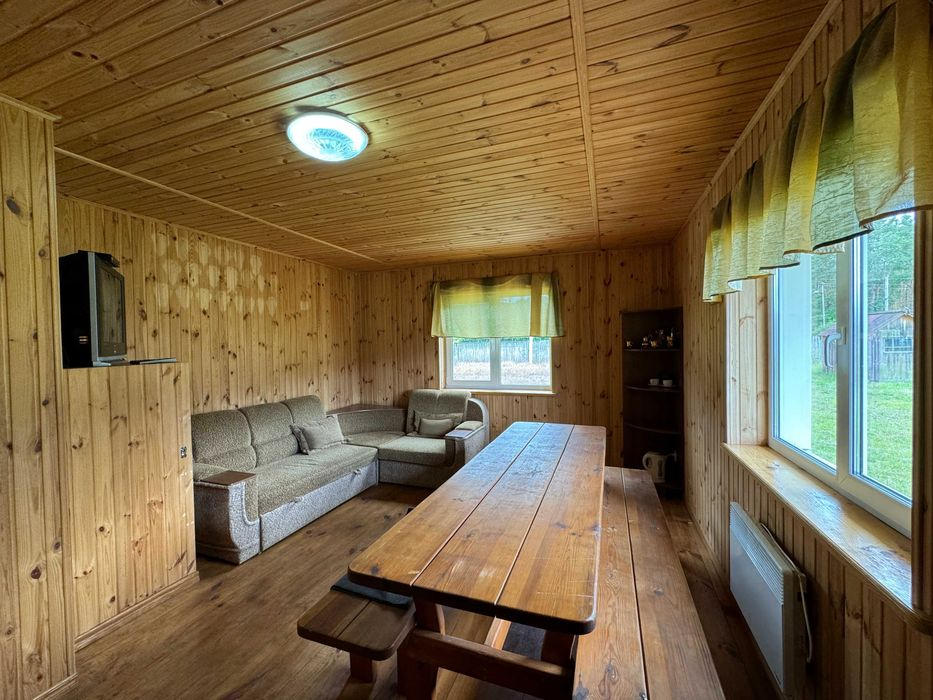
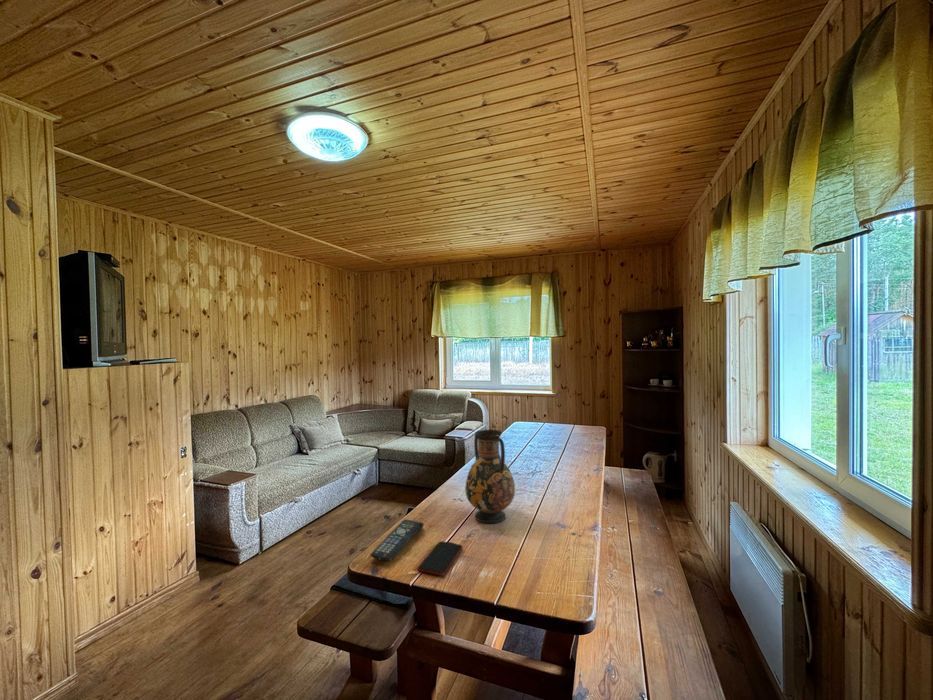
+ remote control [369,518,424,562]
+ smartphone [416,540,464,576]
+ vase [464,429,516,524]
